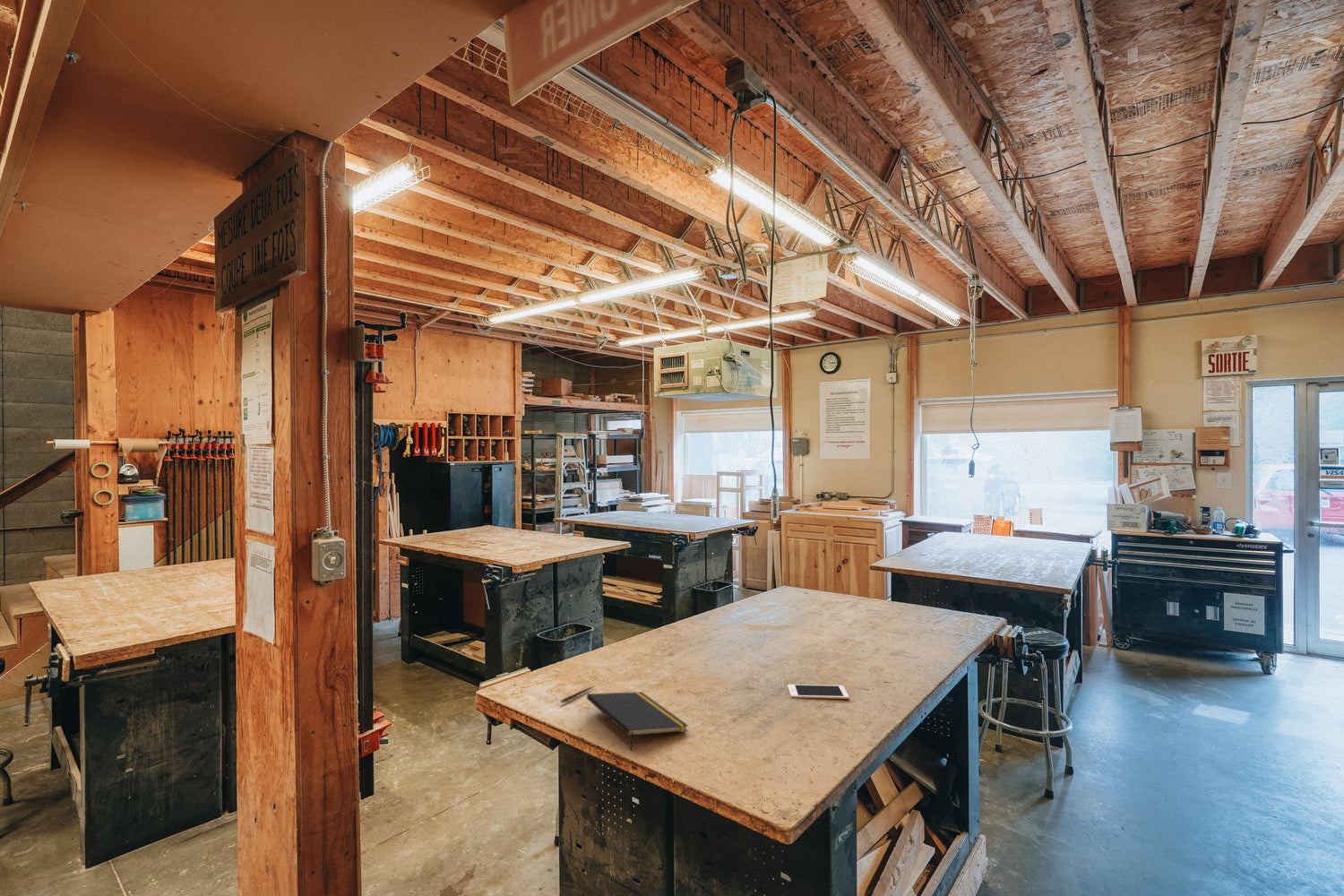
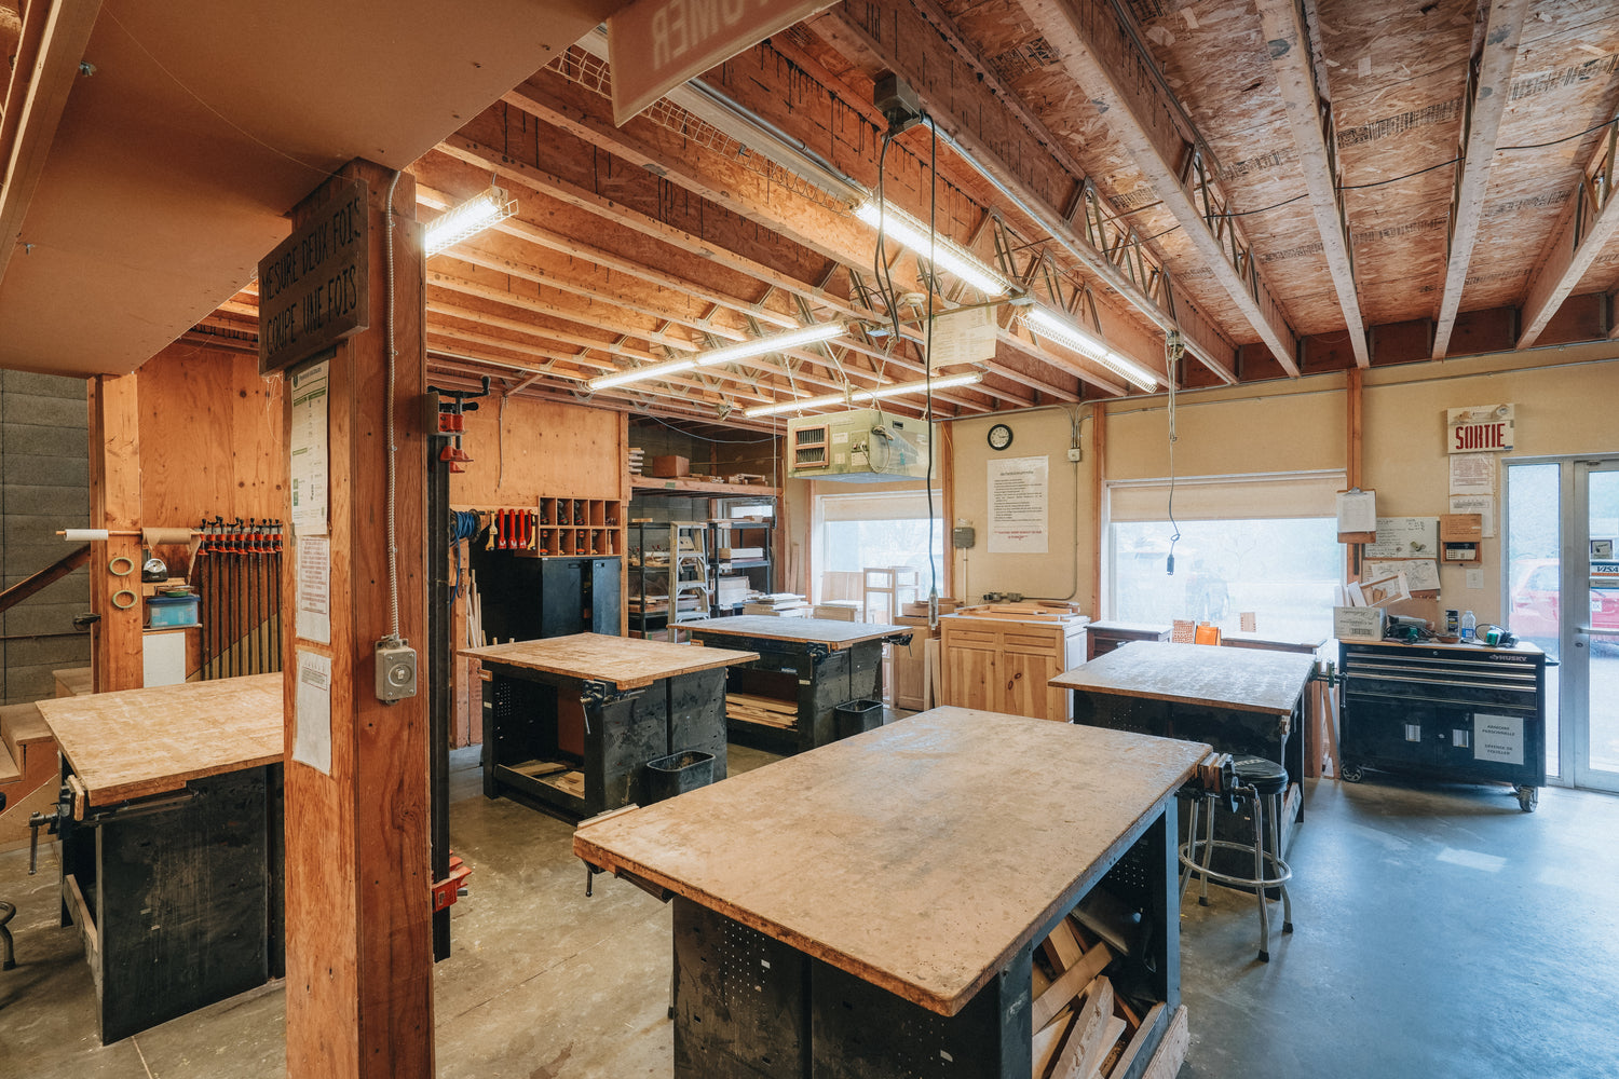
- pen [560,685,596,703]
- notepad [586,691,689,752]
- cell phone [787,684,849,700]
